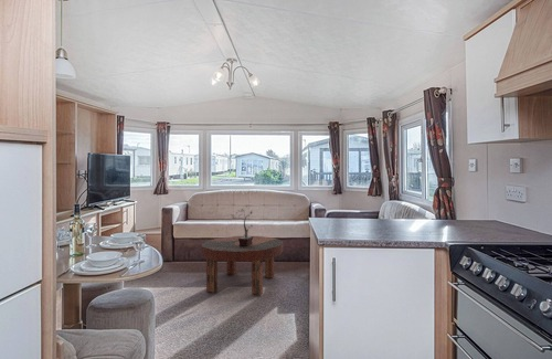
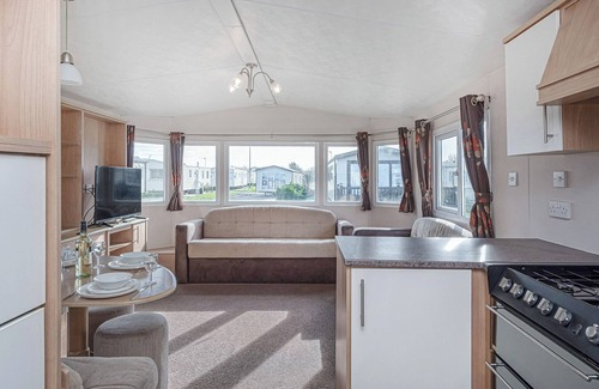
- potted plant [230,205,254,246]
- coffee table [201,235,284,297]
